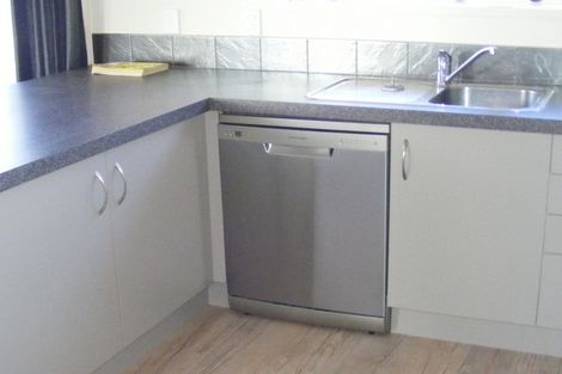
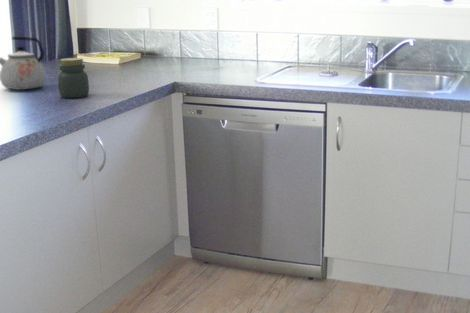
+ jar [57,57,90,99]
+ kettle [0,36,47,91]
